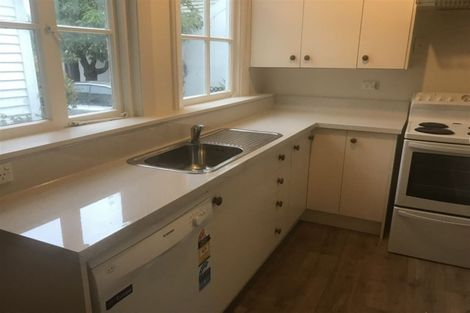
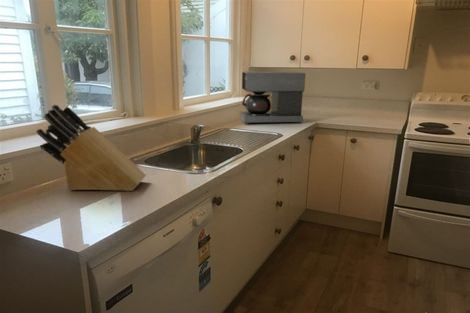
+ knife block [35,104,147,192]
+ coffee maker [238,70,306,125]
